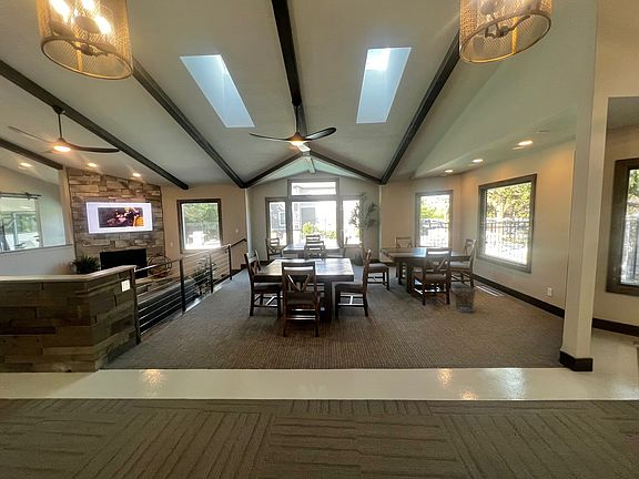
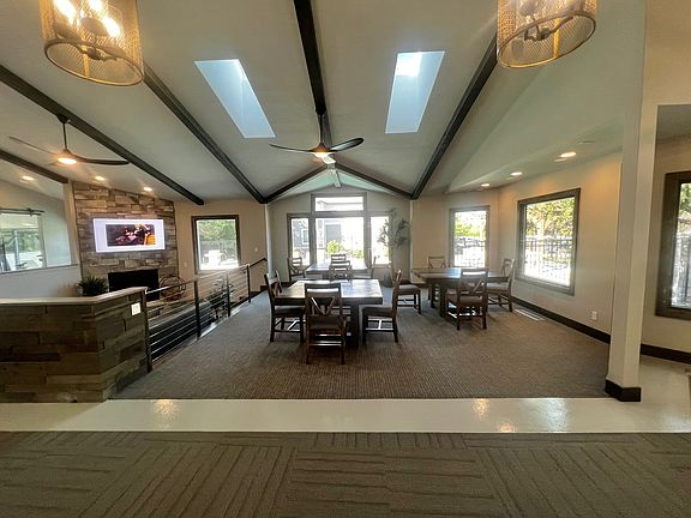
- waste bin [453,285,477,314]
